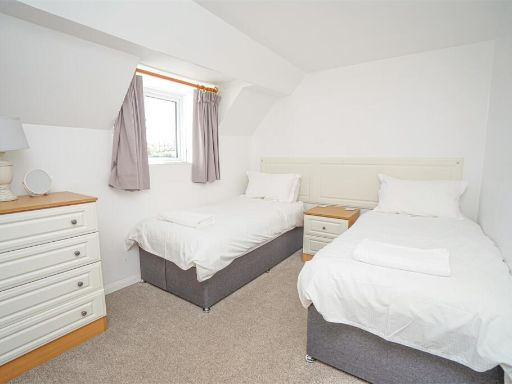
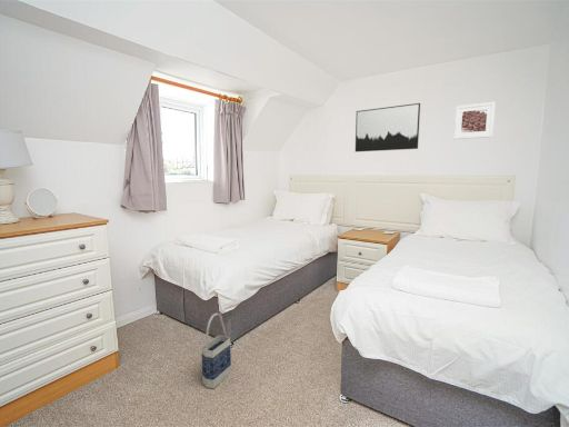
+ bag [200,312,232,389]
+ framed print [453,101,497,140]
+ wall art [355,102,421,153]
